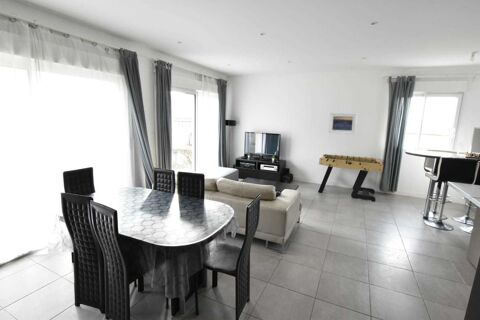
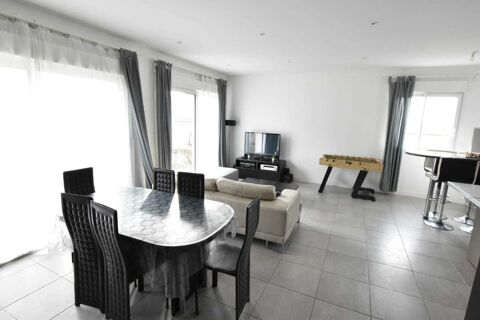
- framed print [328,112,358,135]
